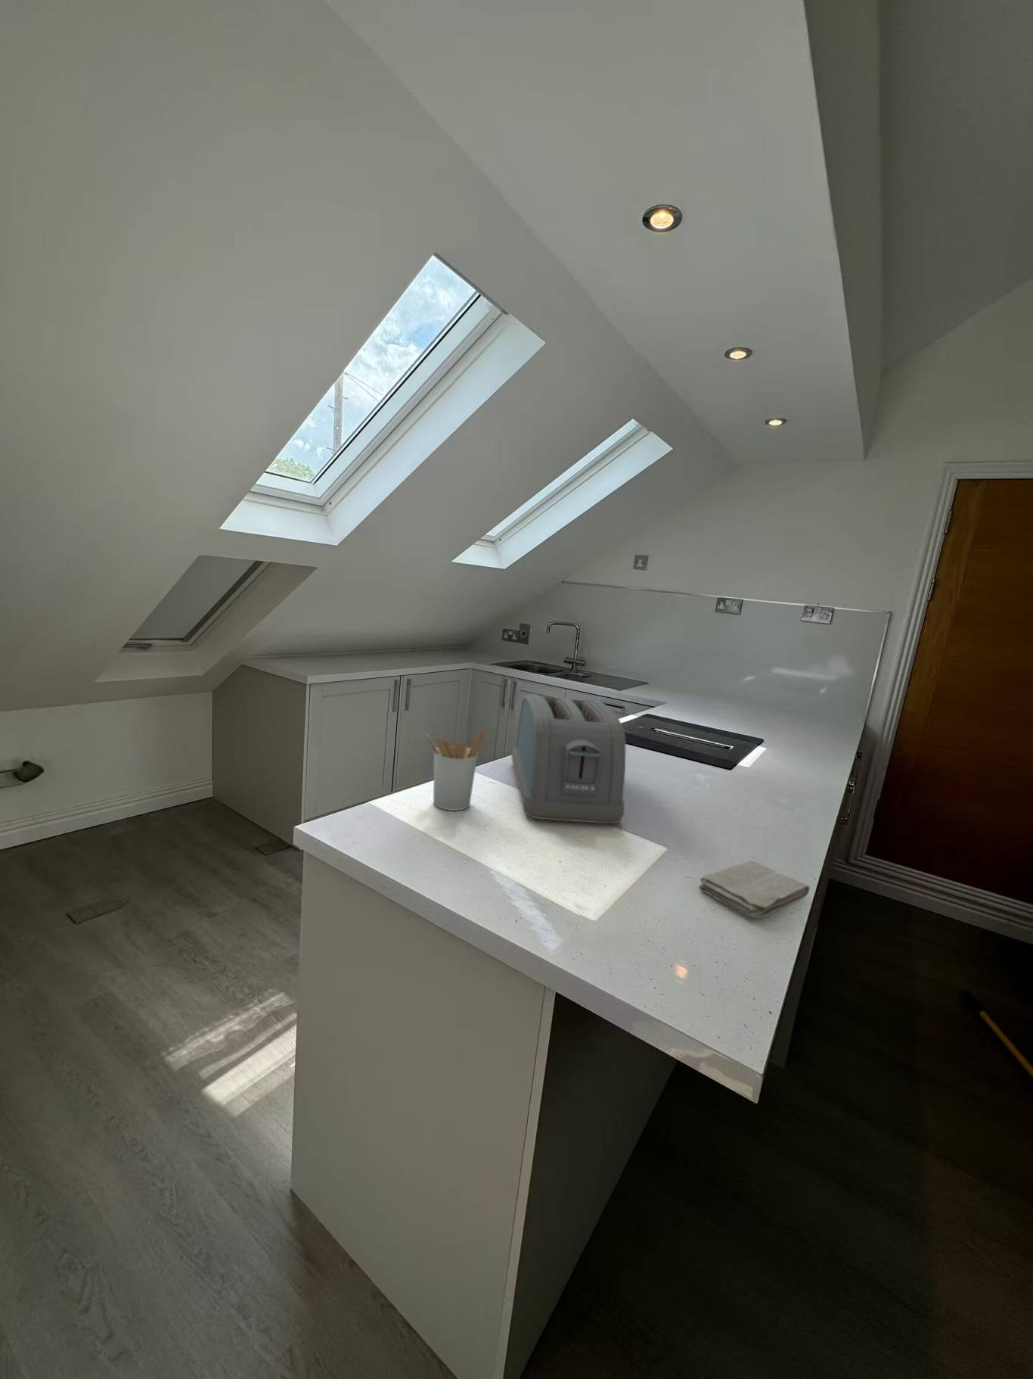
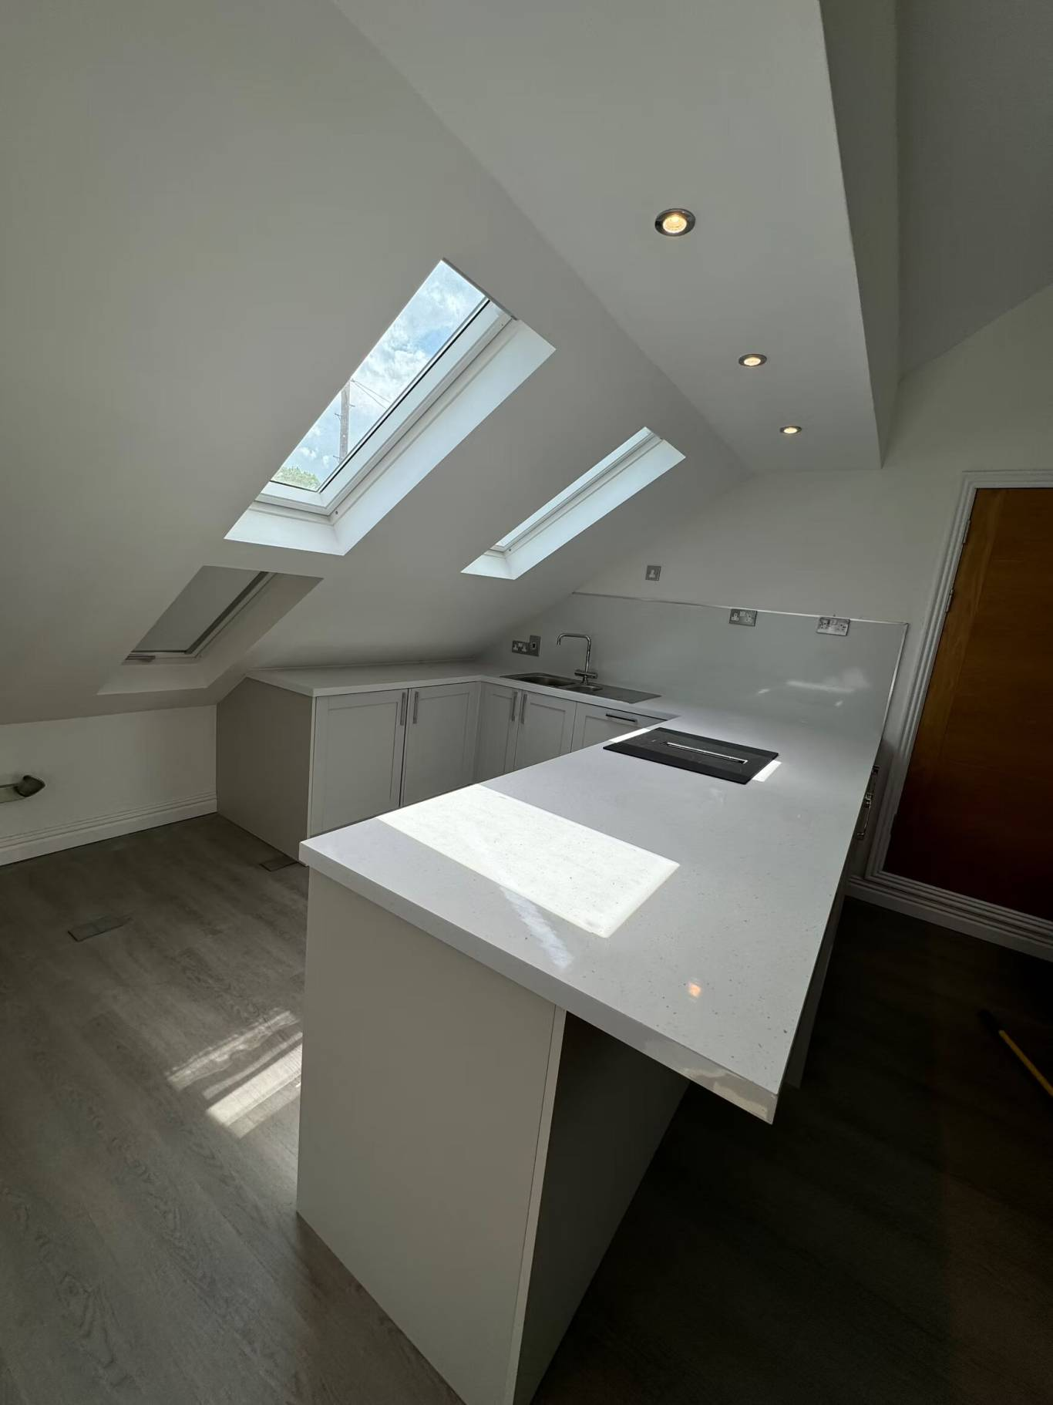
- washcloth [698,860,811,919]
- utensil holder [425,729,485,811]
- toaster [511,693,626,825]
